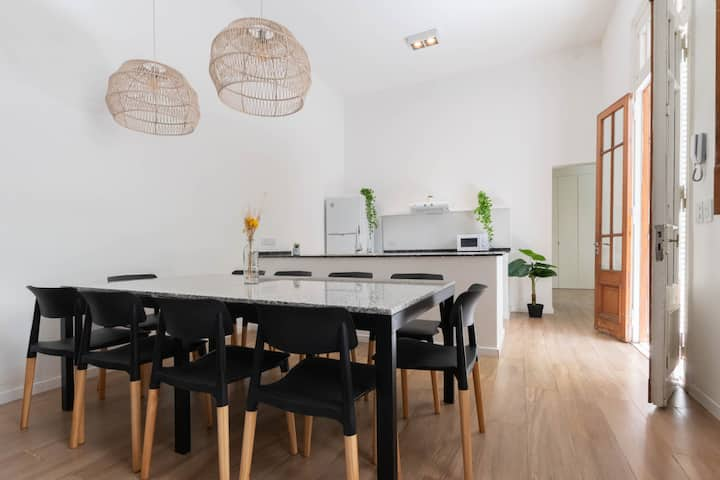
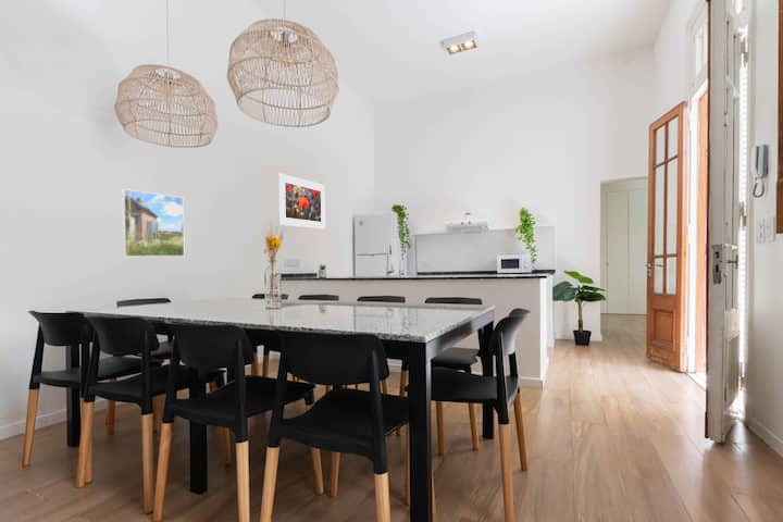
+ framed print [277,172,326,231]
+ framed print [120,188,186,258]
